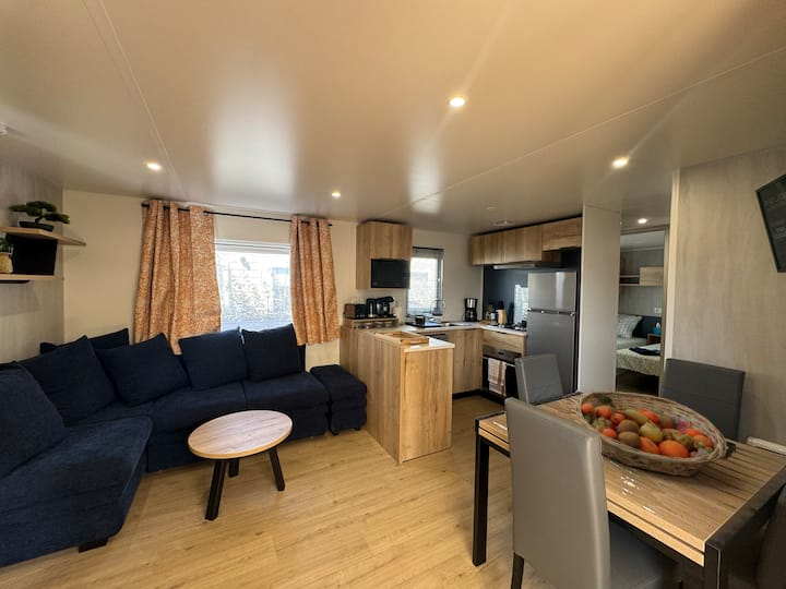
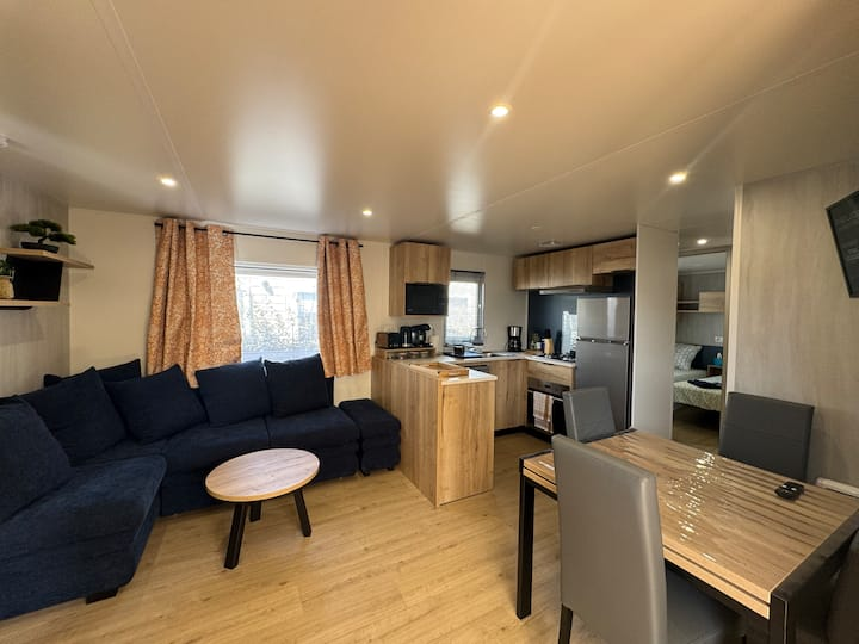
- fruit basket [574,390,728,478]
